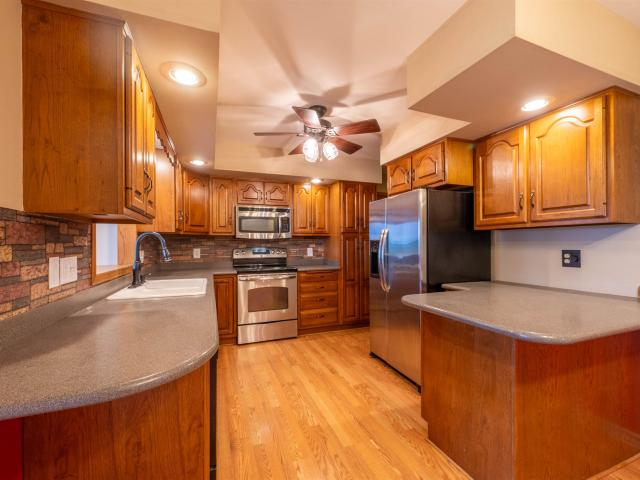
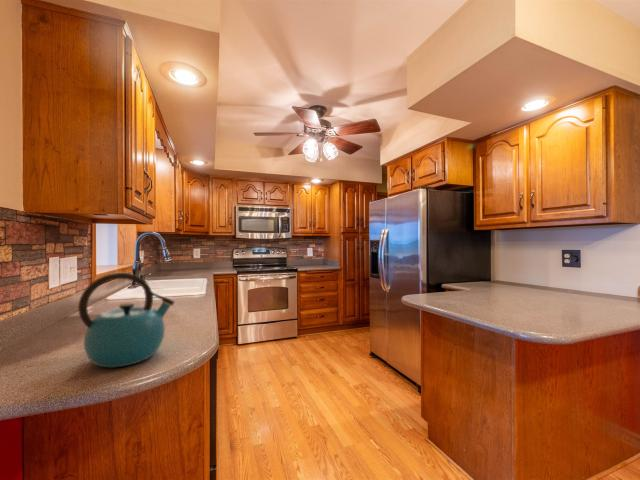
+ kettle [77,272,176,369]
